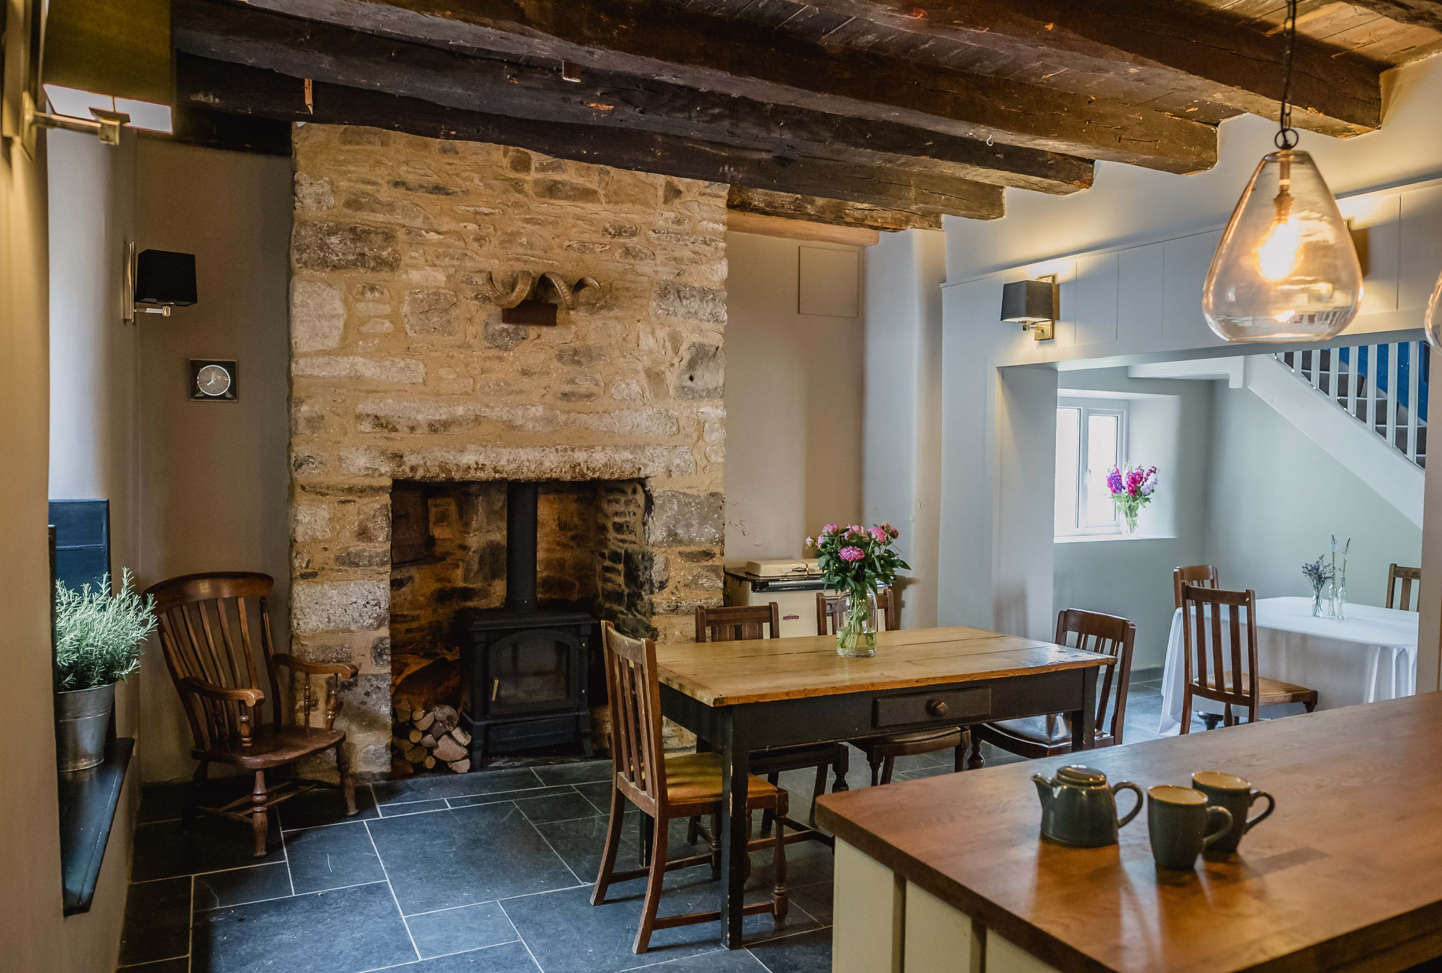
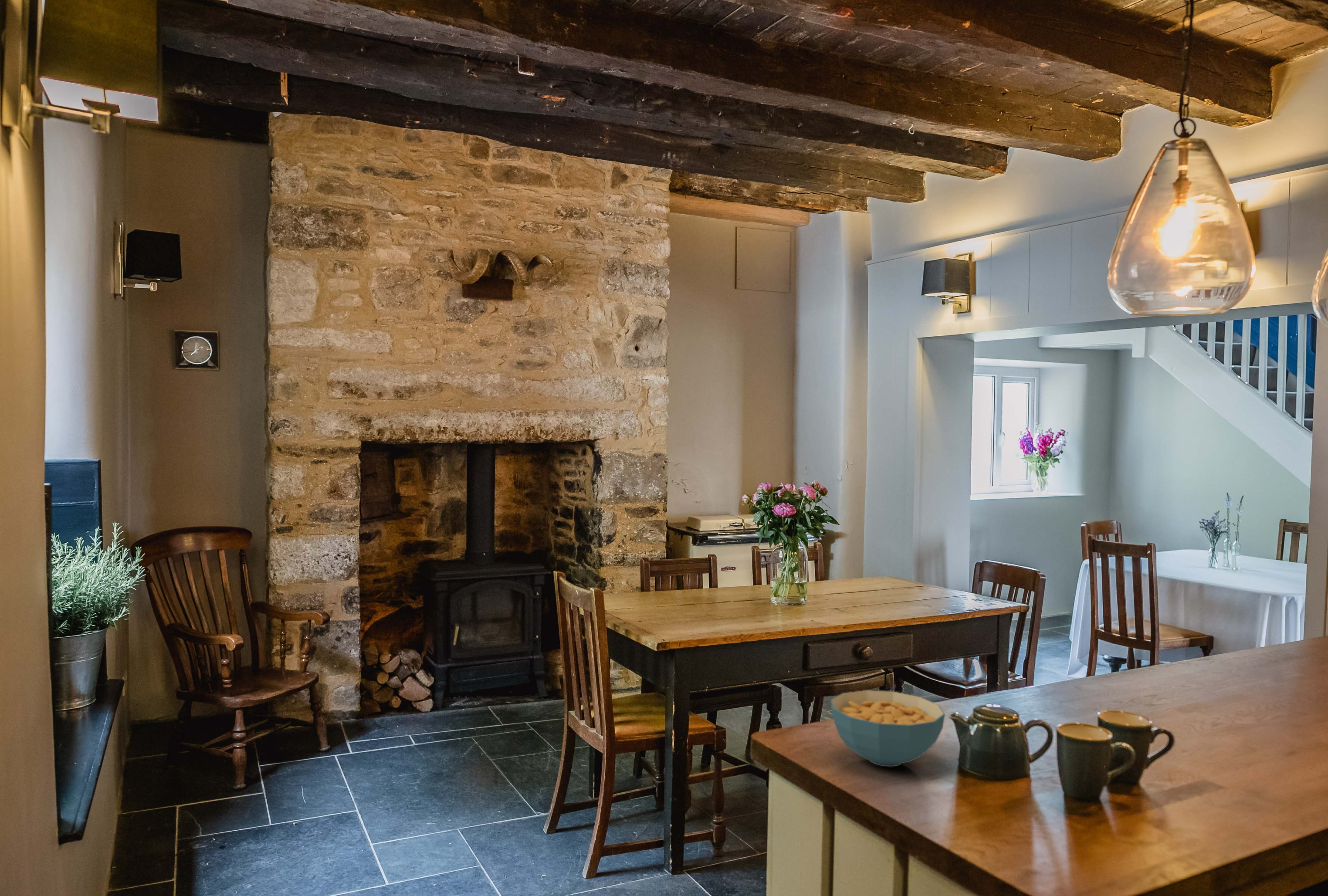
+ cereal bowl [830,690,946,767]
